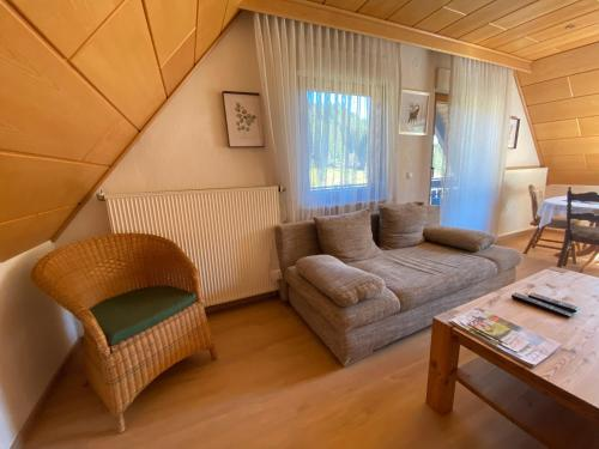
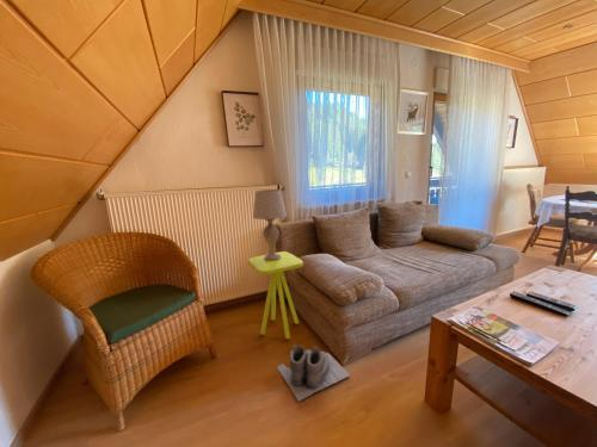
+ boots [276,343,351,403]
+ table lamp [252,188,288,261]
+ side table [247,250,304,340]
